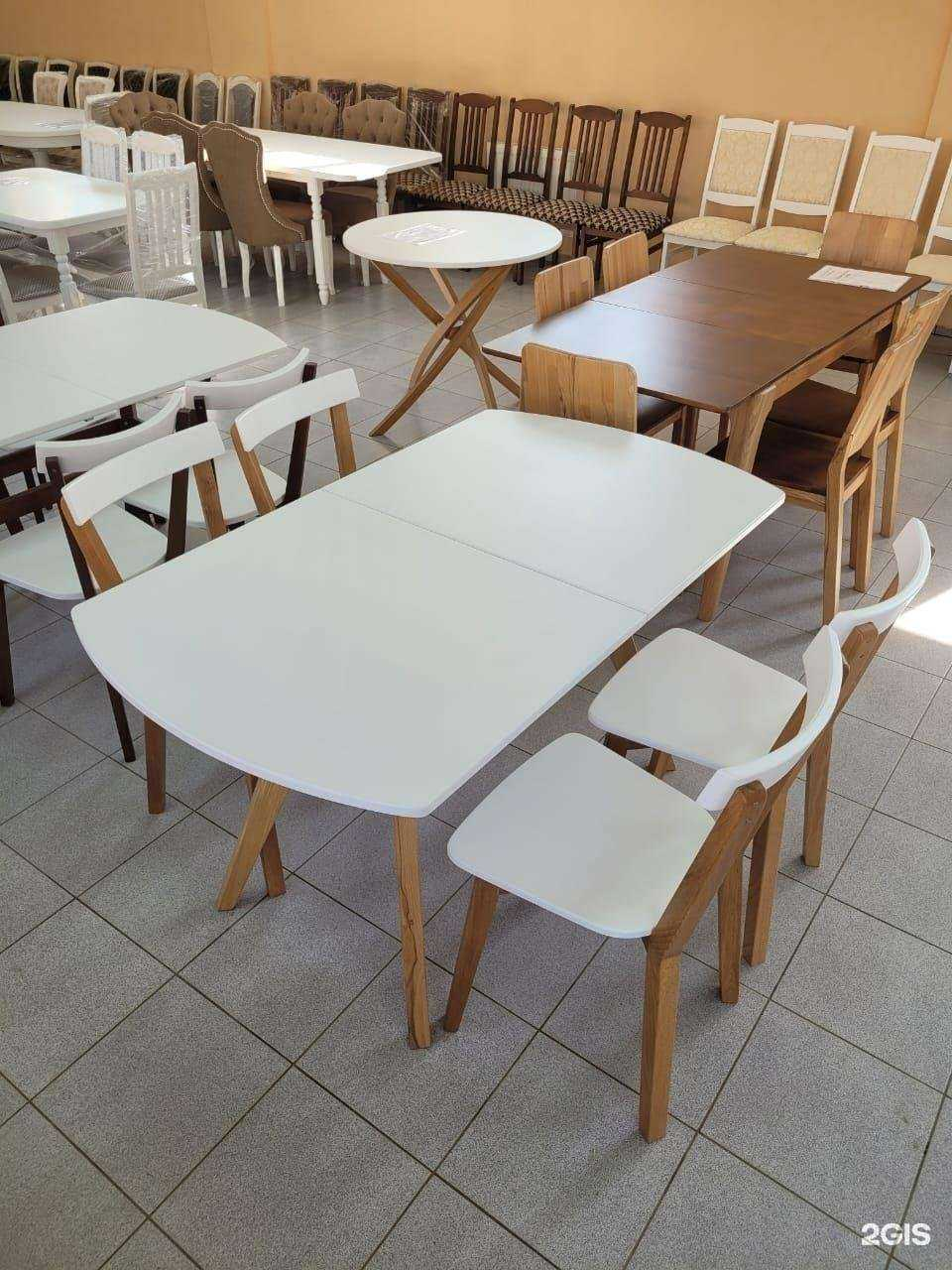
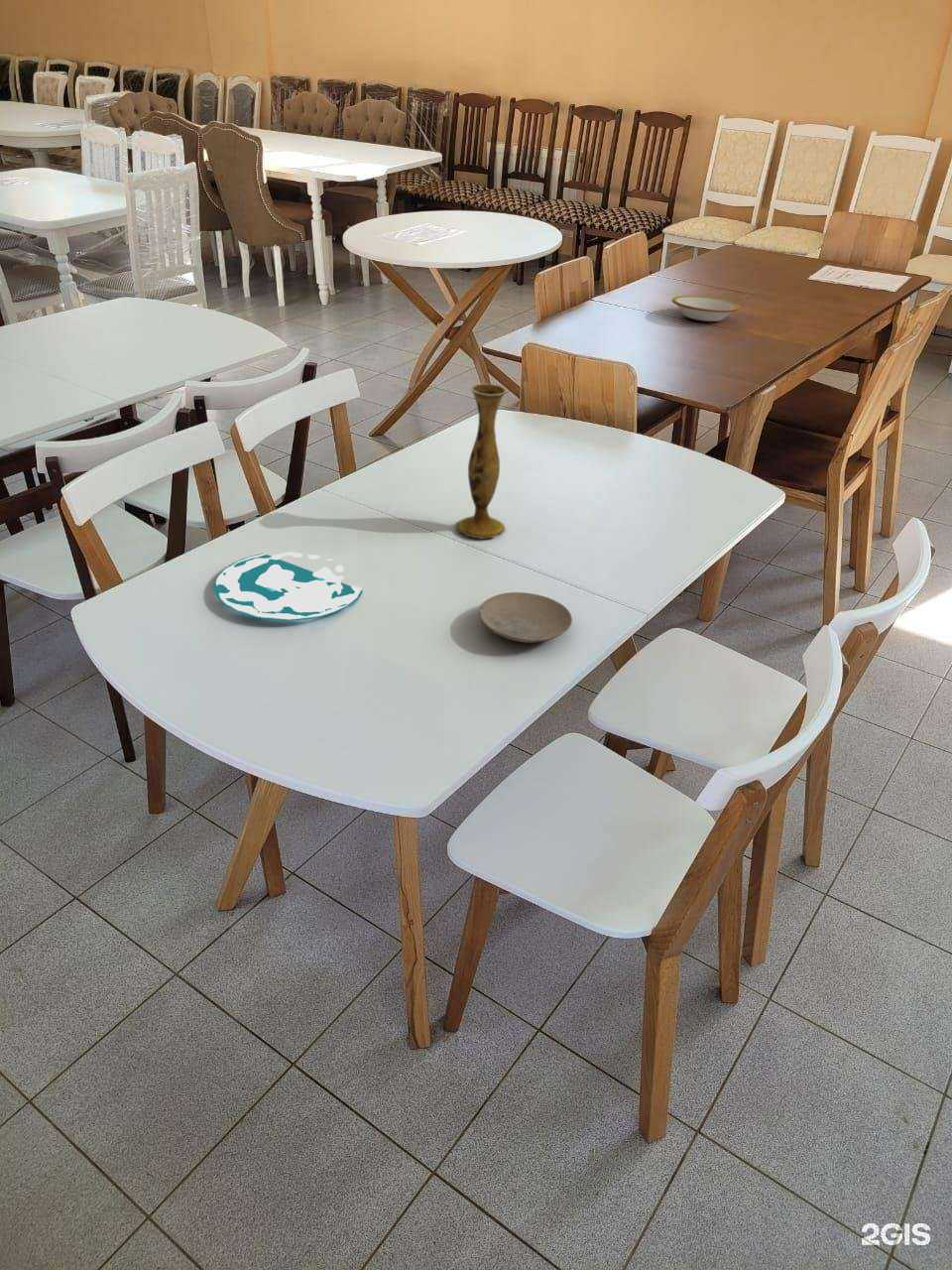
+ bowl [671,295,741,322]
+ plate [213,552,364,622]
+ vase [455,382,508,539]
+ plate [478,591,573,644]
